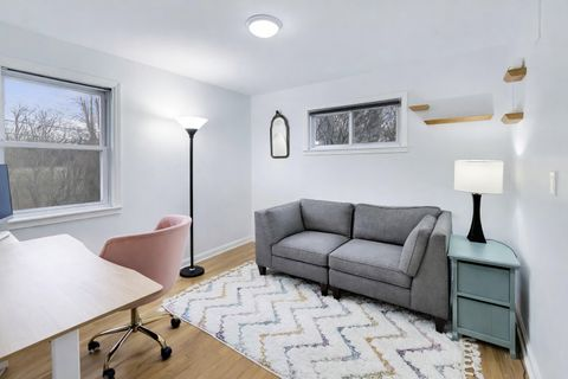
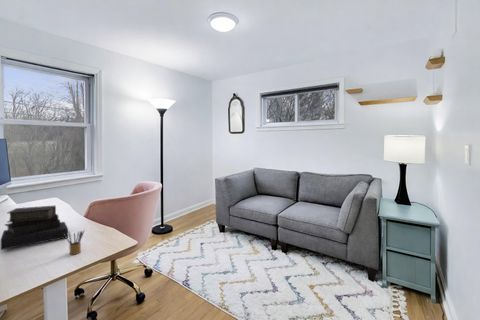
+ pencil box [64,228,86,255]
+ diary [0,205,69,251]
